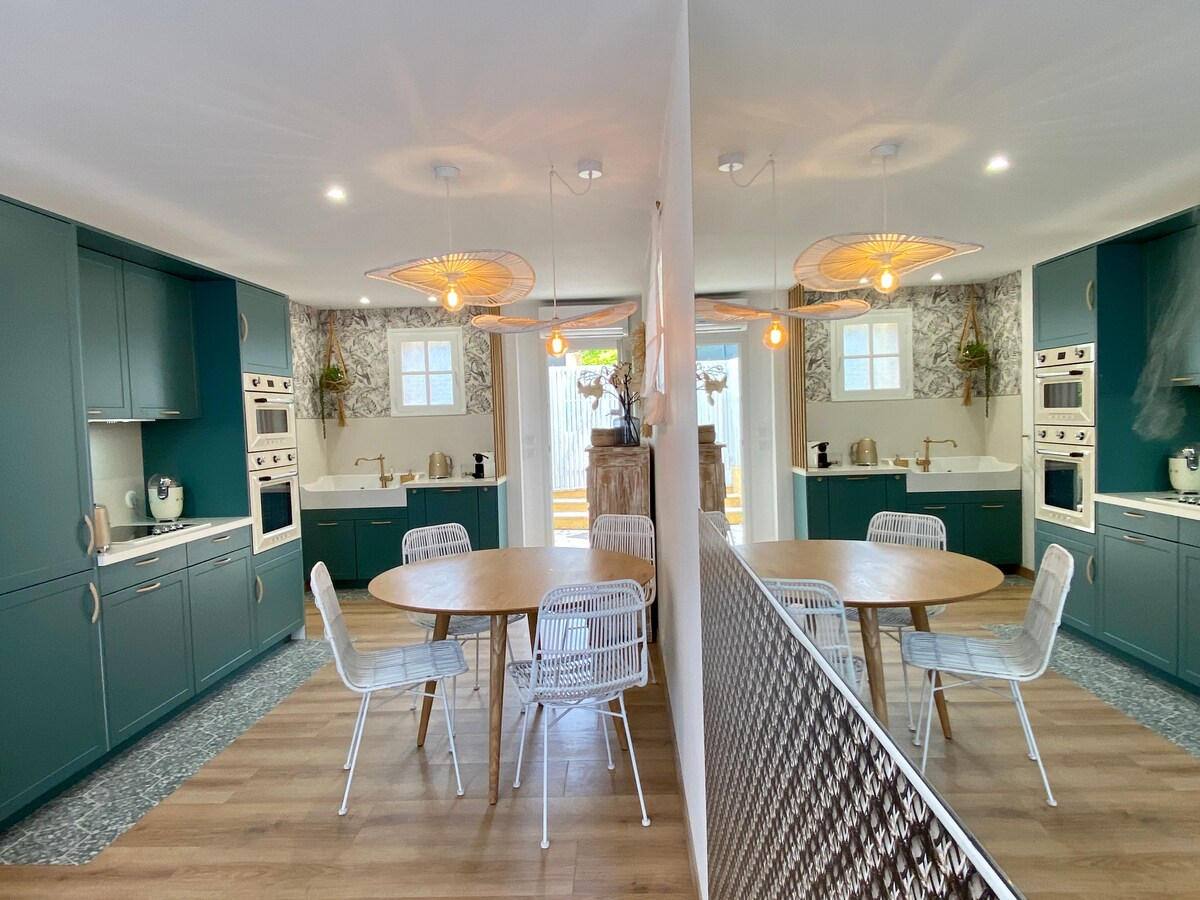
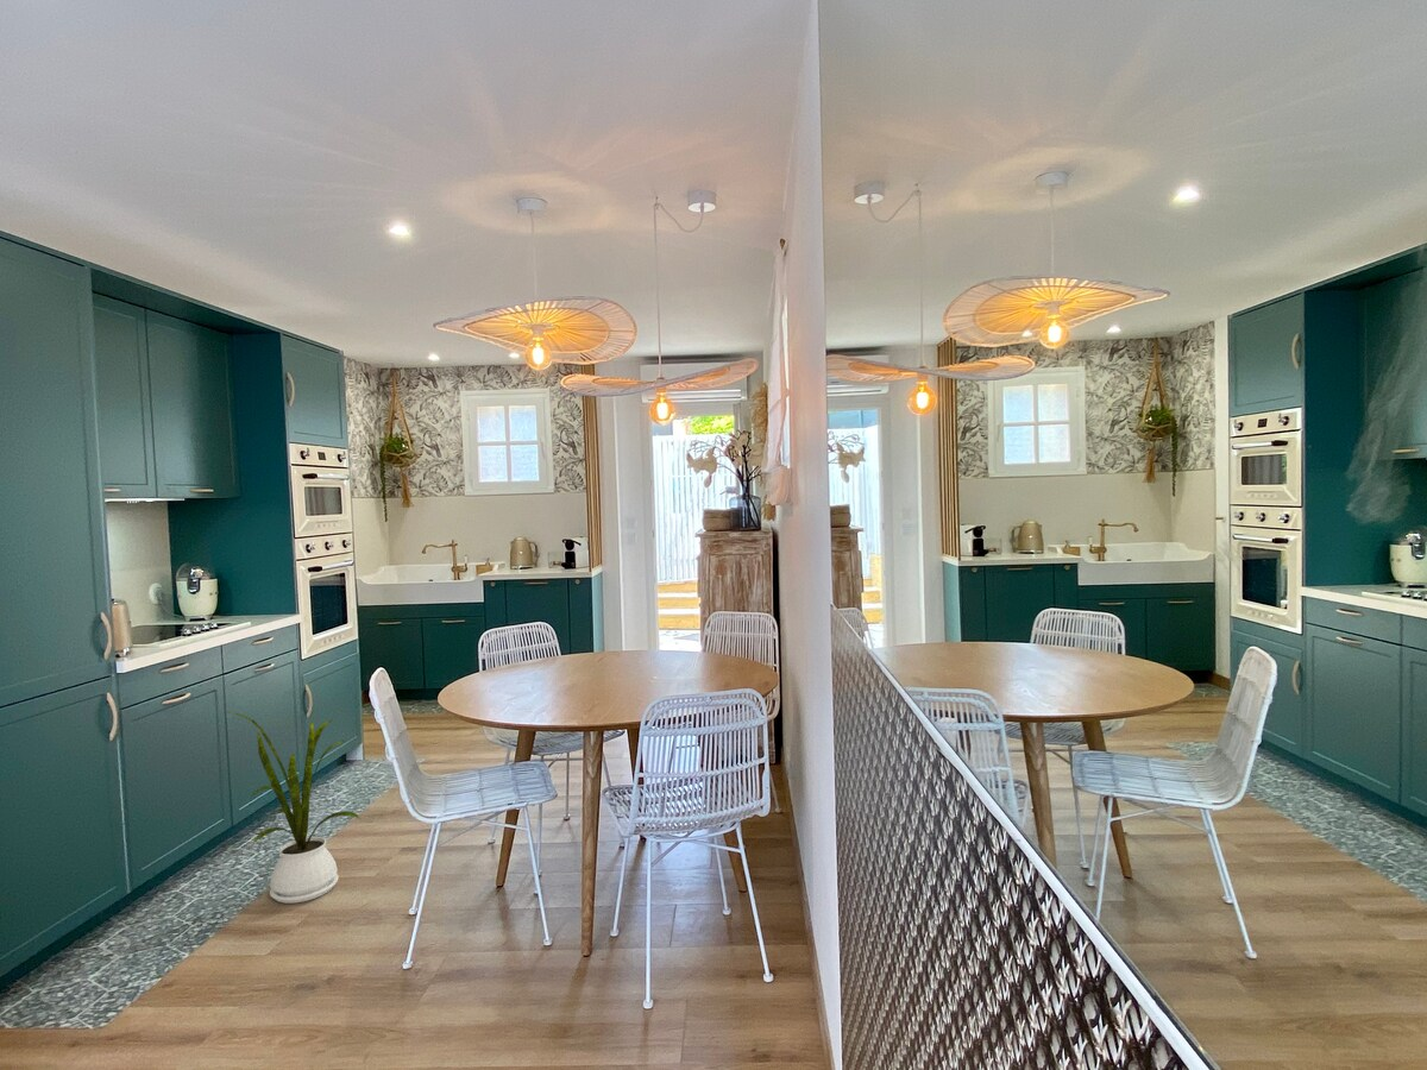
+ house plant [225,711,363,905]
